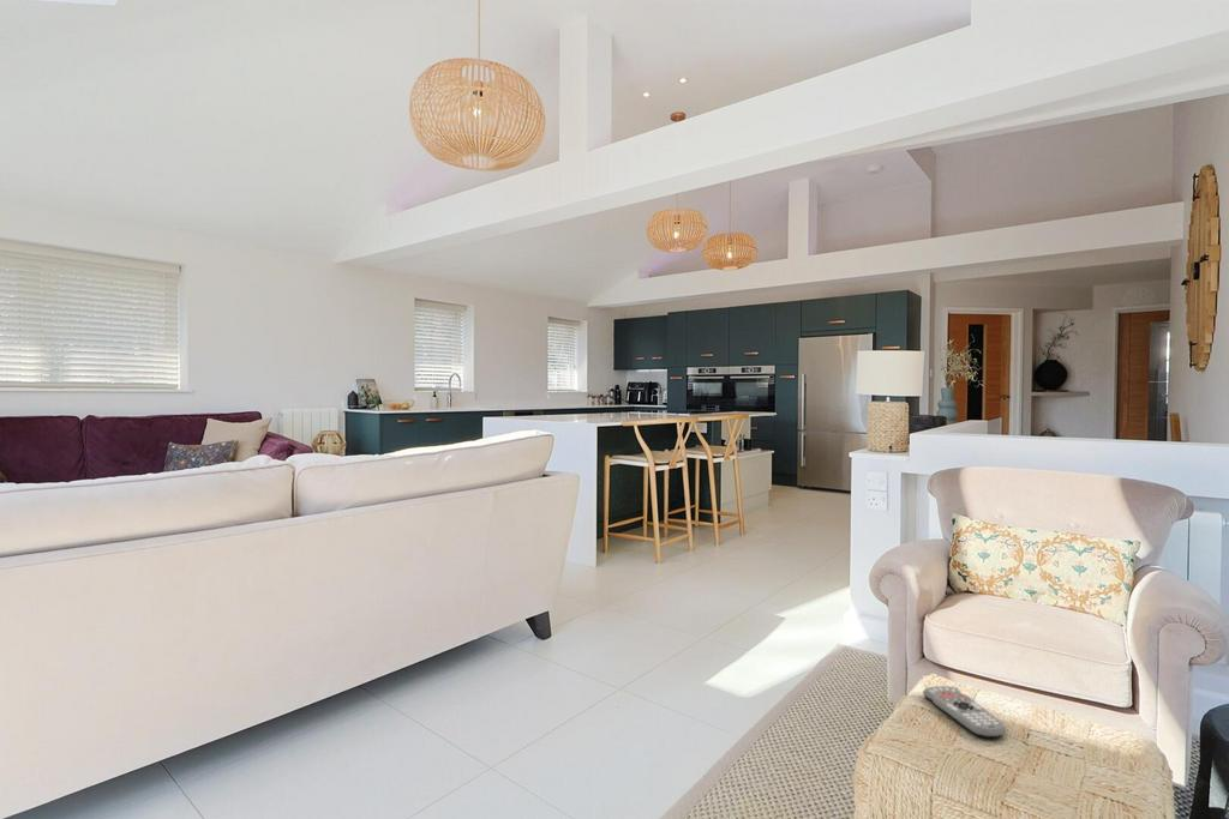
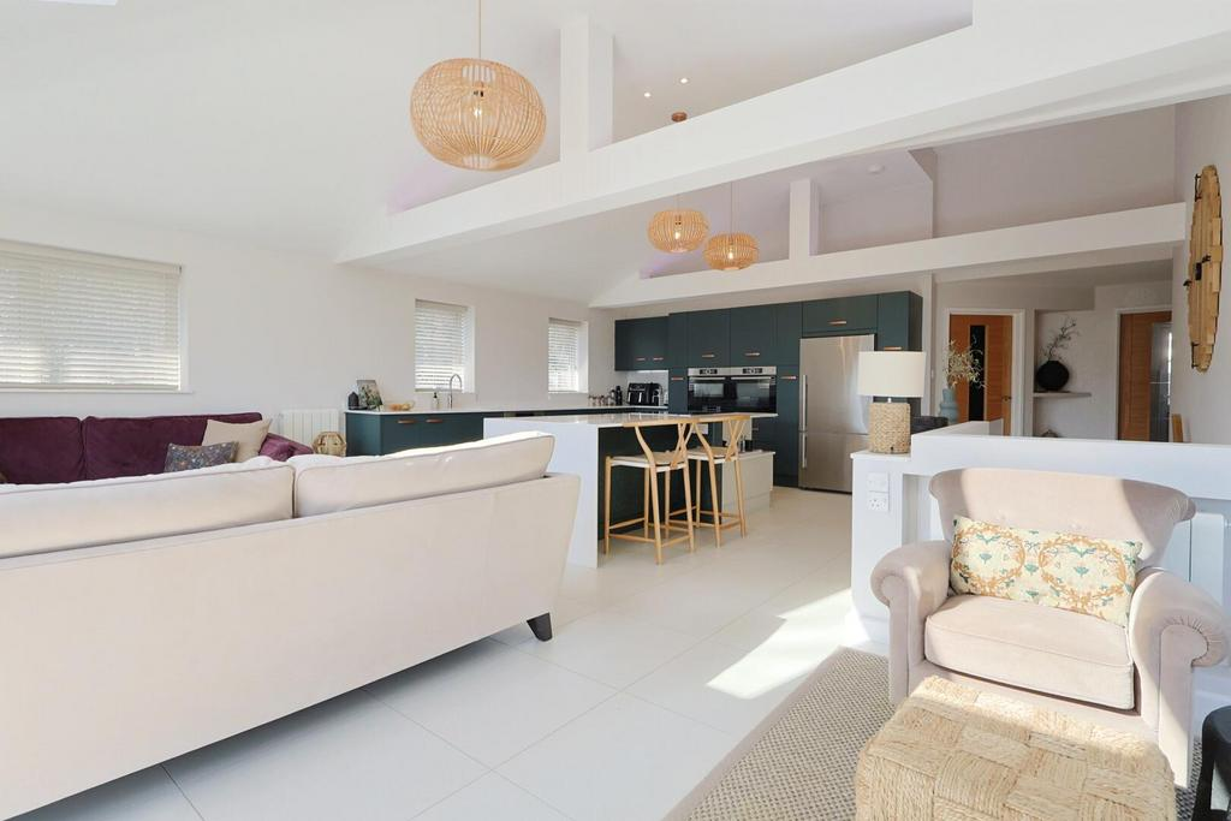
- remote control [922,685,1007,739]
